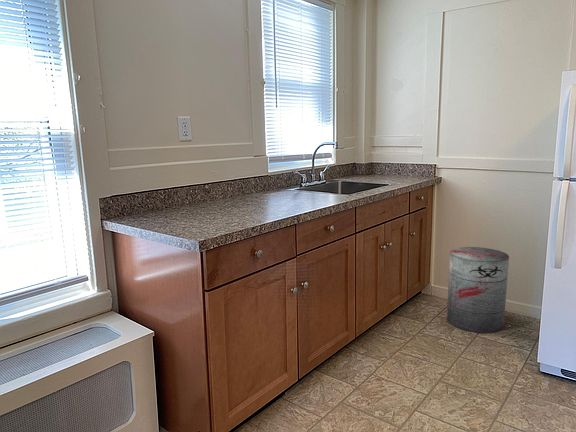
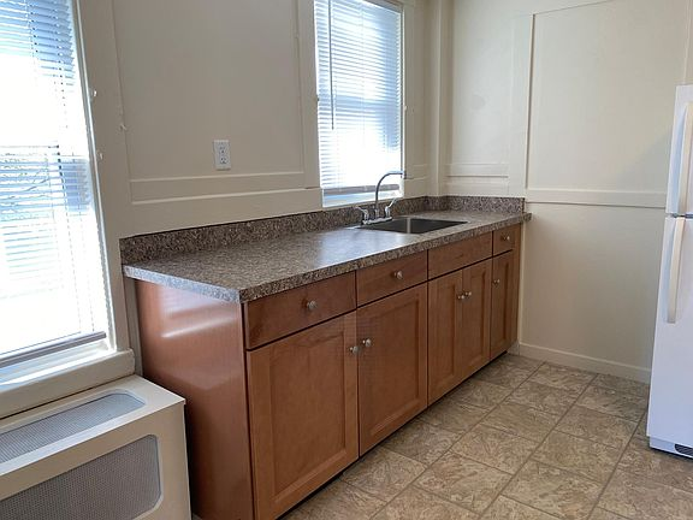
- trash can [446,246,510,334]
